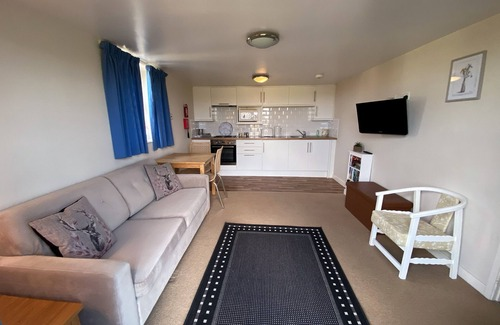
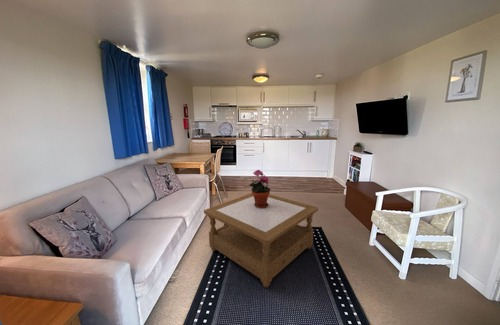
+ coffee table [203,192,319,288]
+ potted plant [248,169,271,208]
